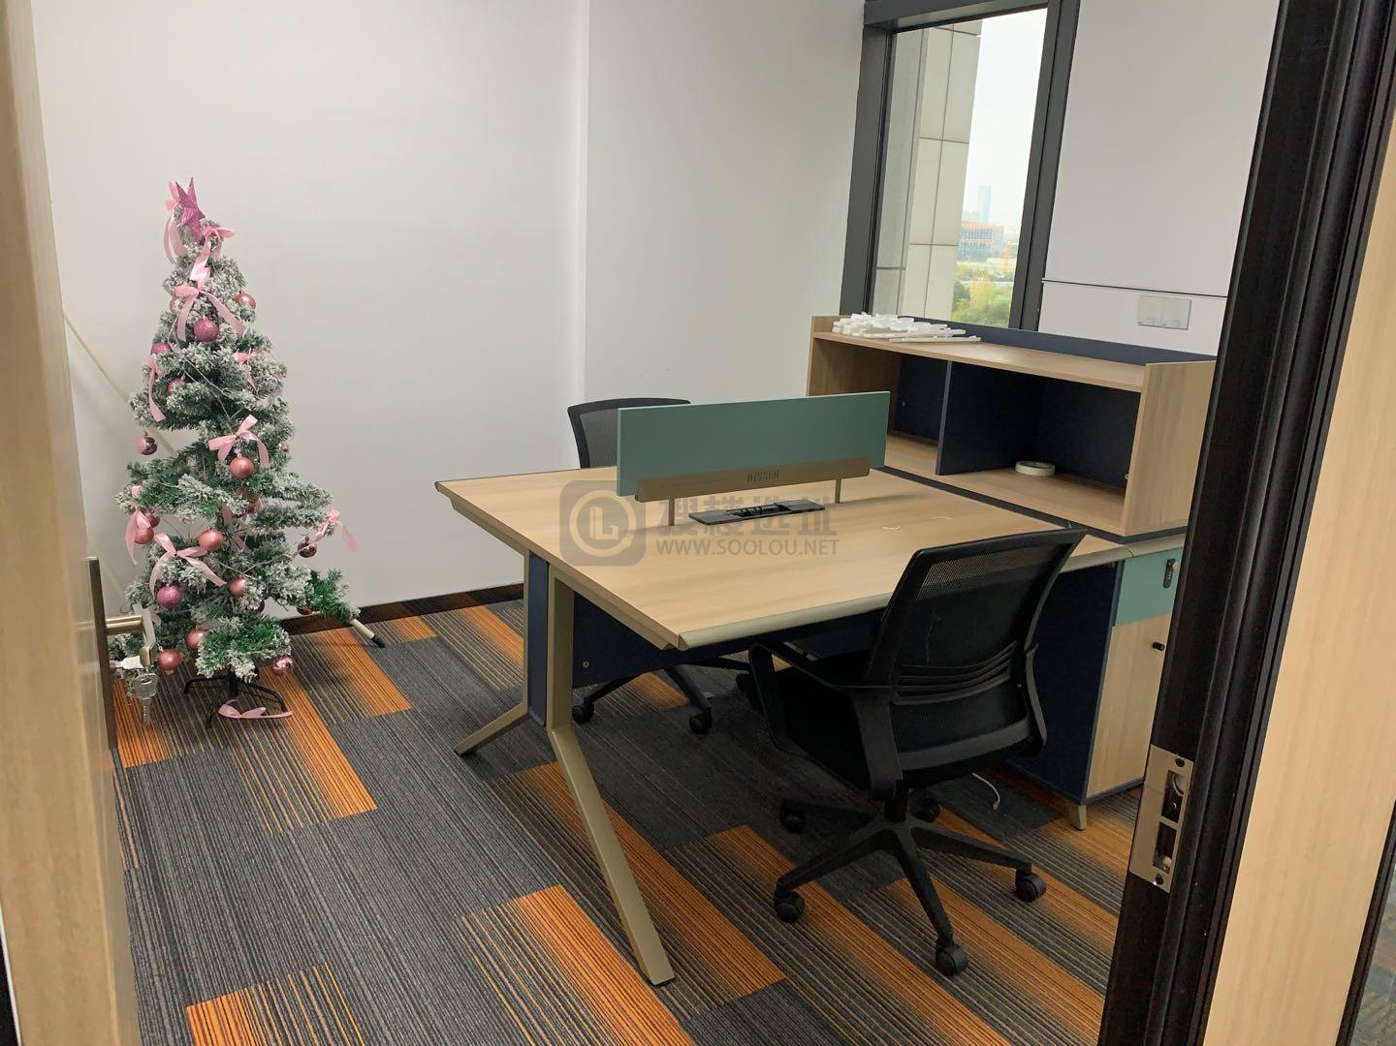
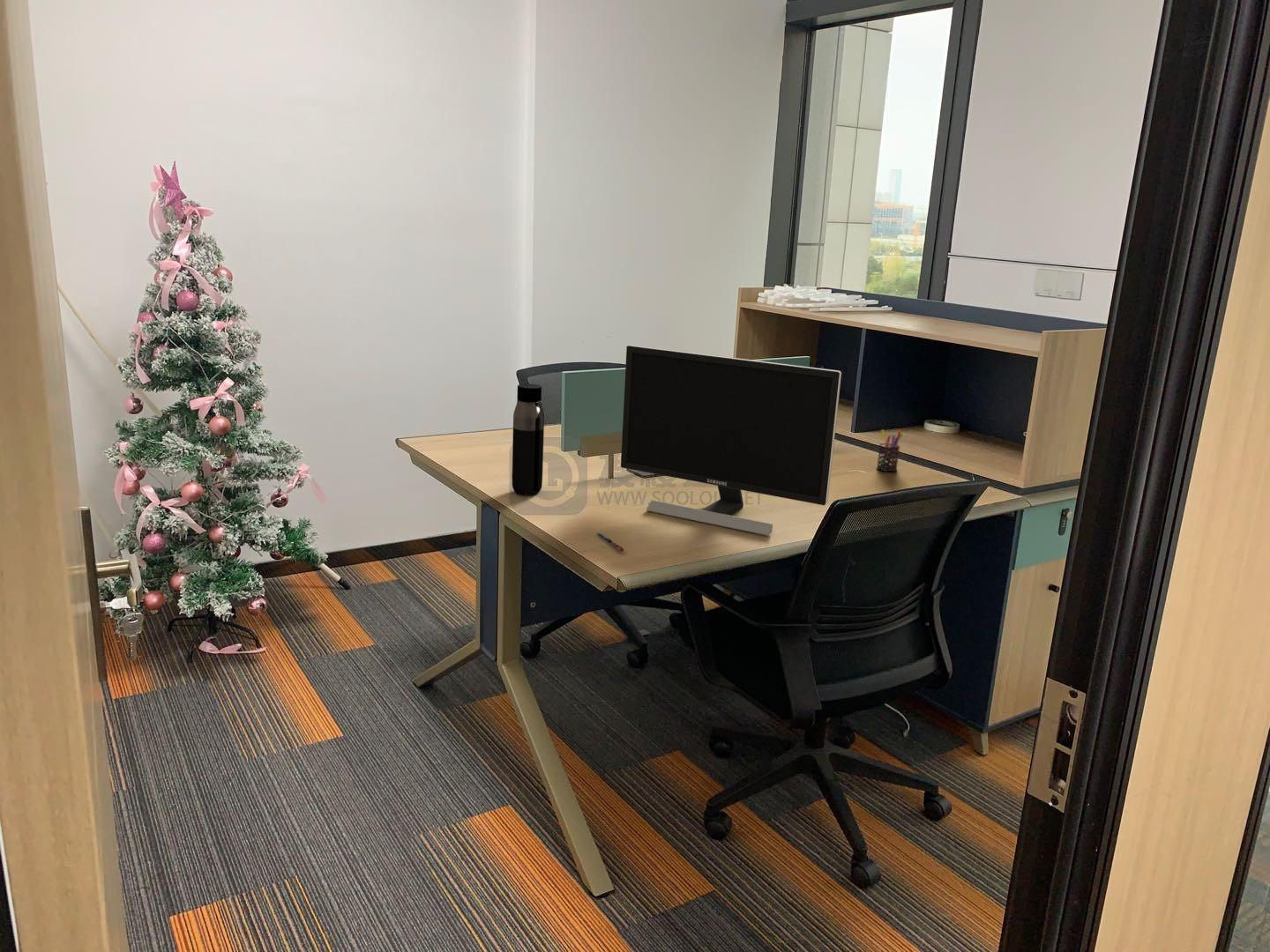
+ pen holder [876,428,904,472]
+ monitor [620,345,842,536]
+ pen [596,532,624,553]
+ water bottle [512,383,545,496]
